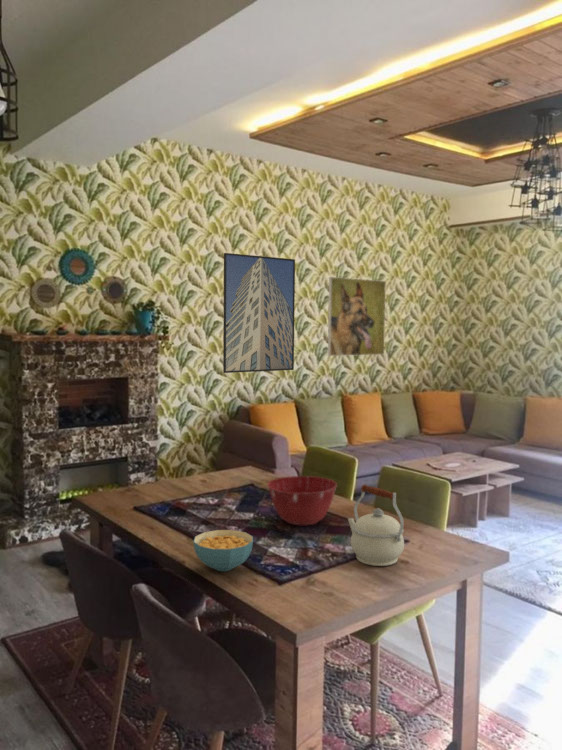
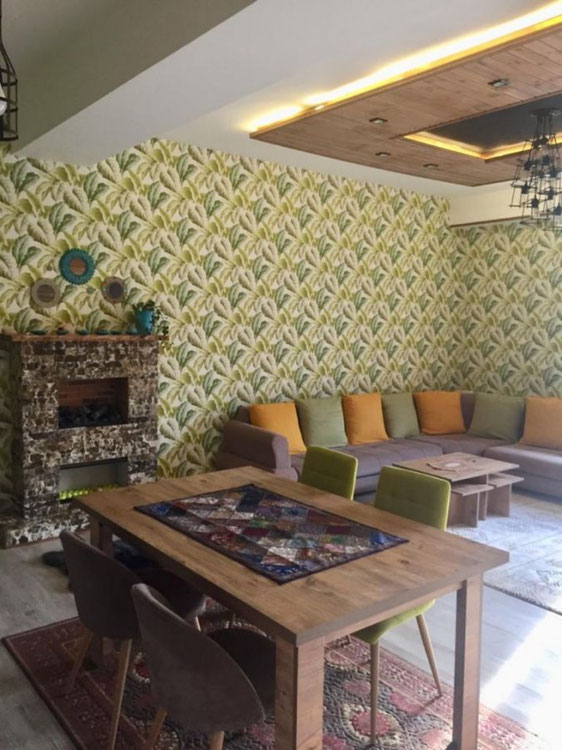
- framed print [222,252,296,374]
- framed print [327,276,387,357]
- cereal bowl [192,529,254,572]
- kettle [347,483,405,567]
- mixing bowl [266,475,338,526]
